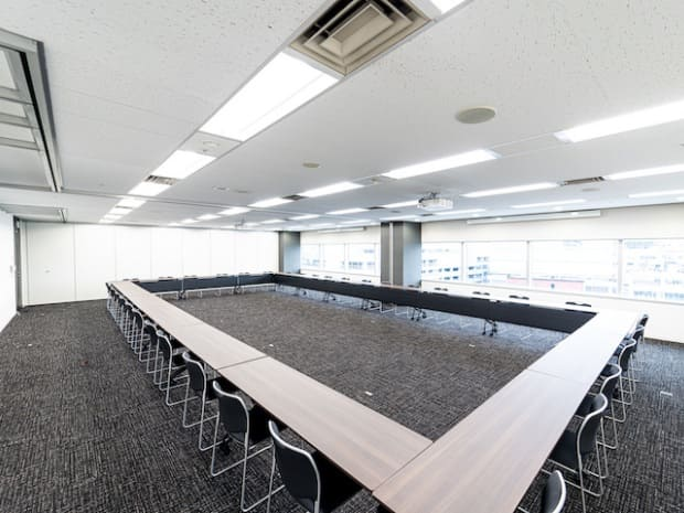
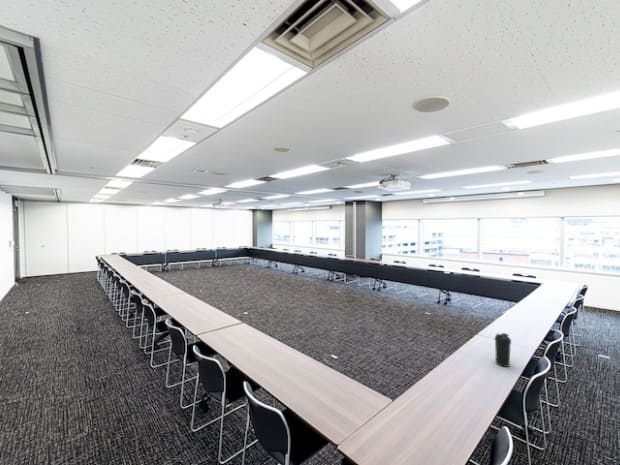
+ water bottle [494,332,512,368]
